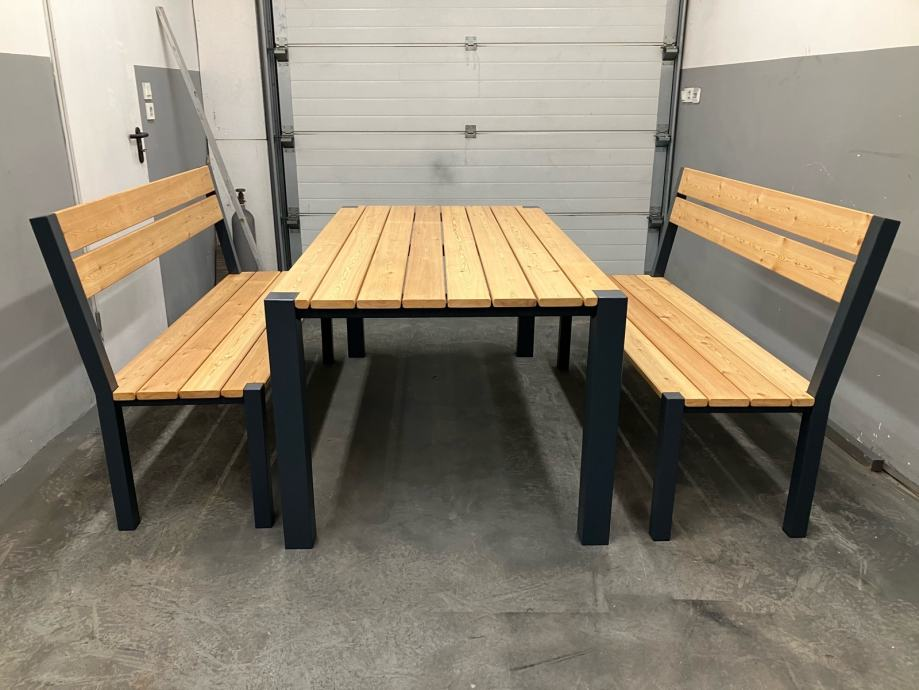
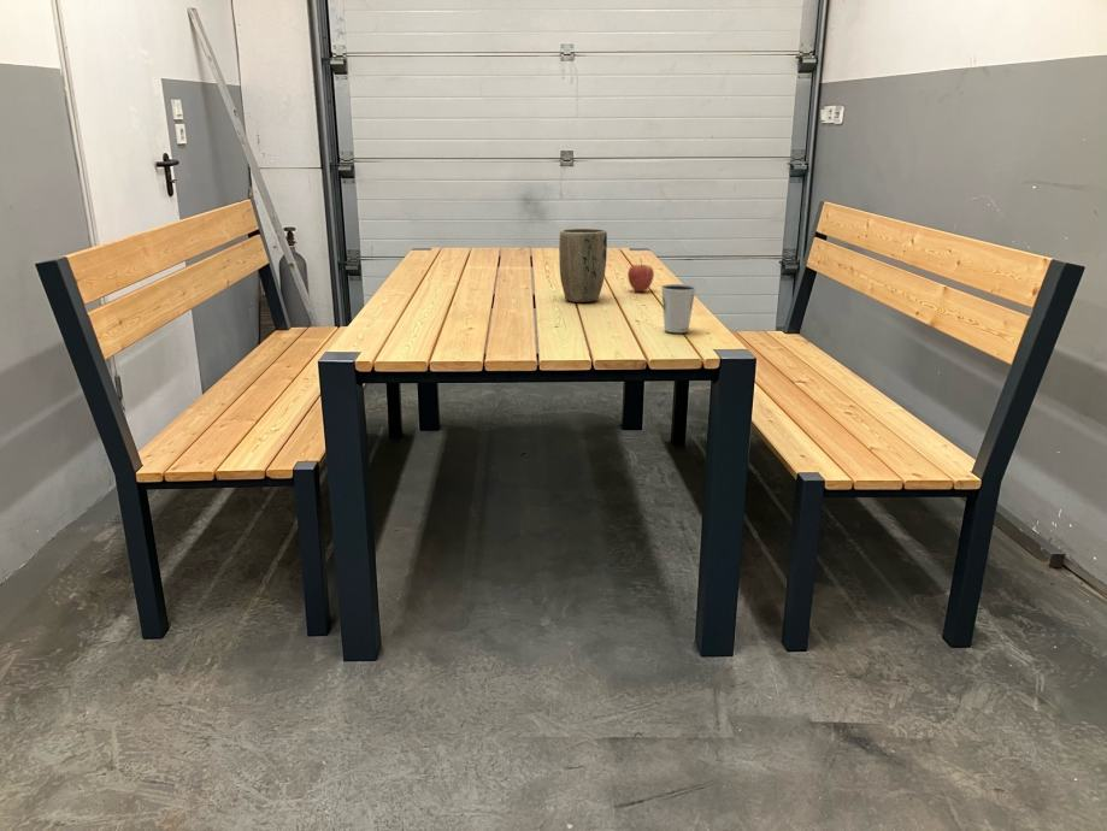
+ dixie cup [660,283,697,334]
+ plant pot [558,228,608,303]
+ fruit [626,258,655,293]
